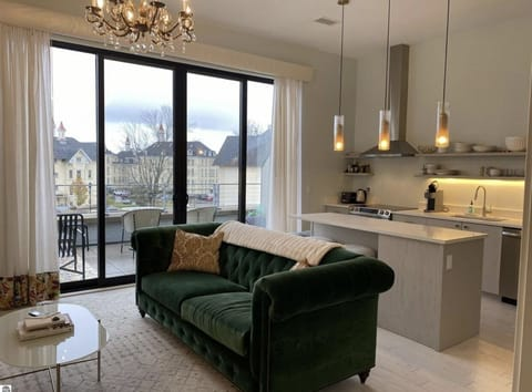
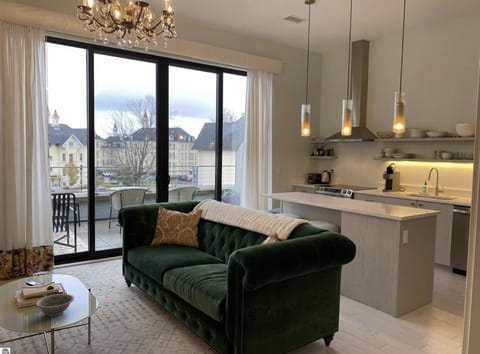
+ decorative bowl [34,293,75,317]
